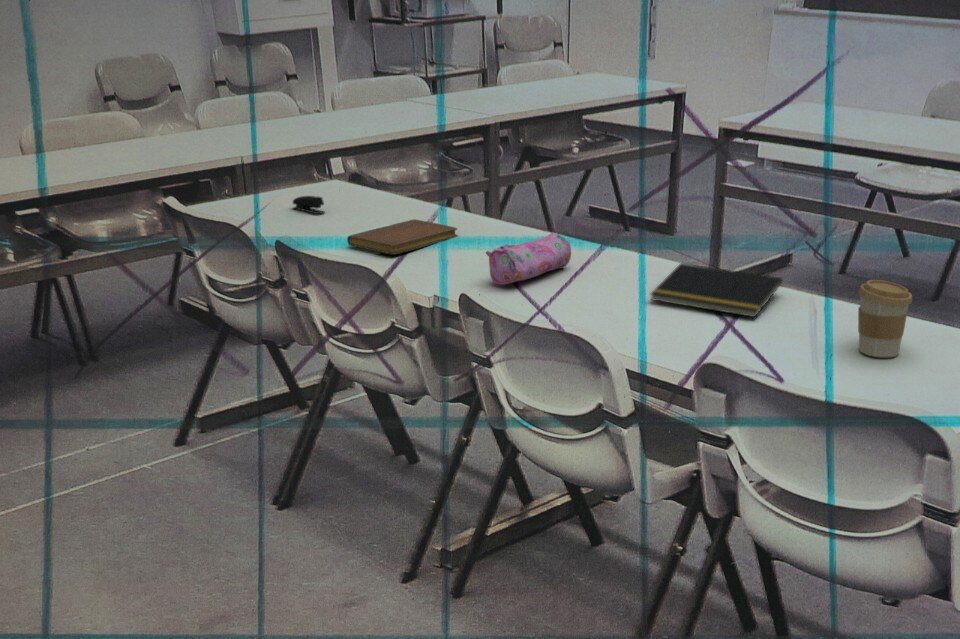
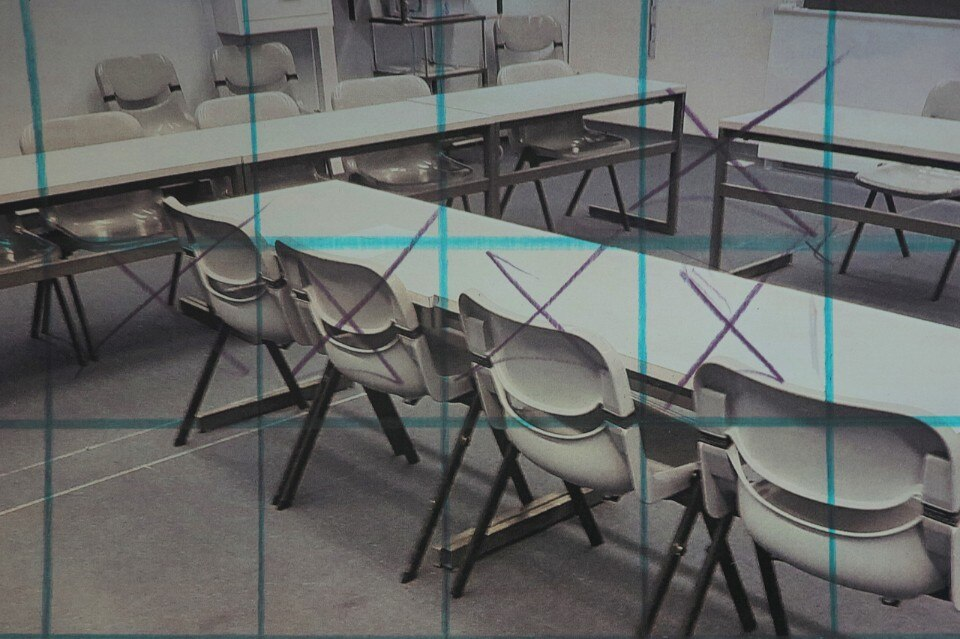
- notebook [346,218,459,256]
- pencil case [488,231,572,286]
- coffee cup [857,279,913,358]
- notepad [649,262,783,318]
- stapler [291,195,326,215]
